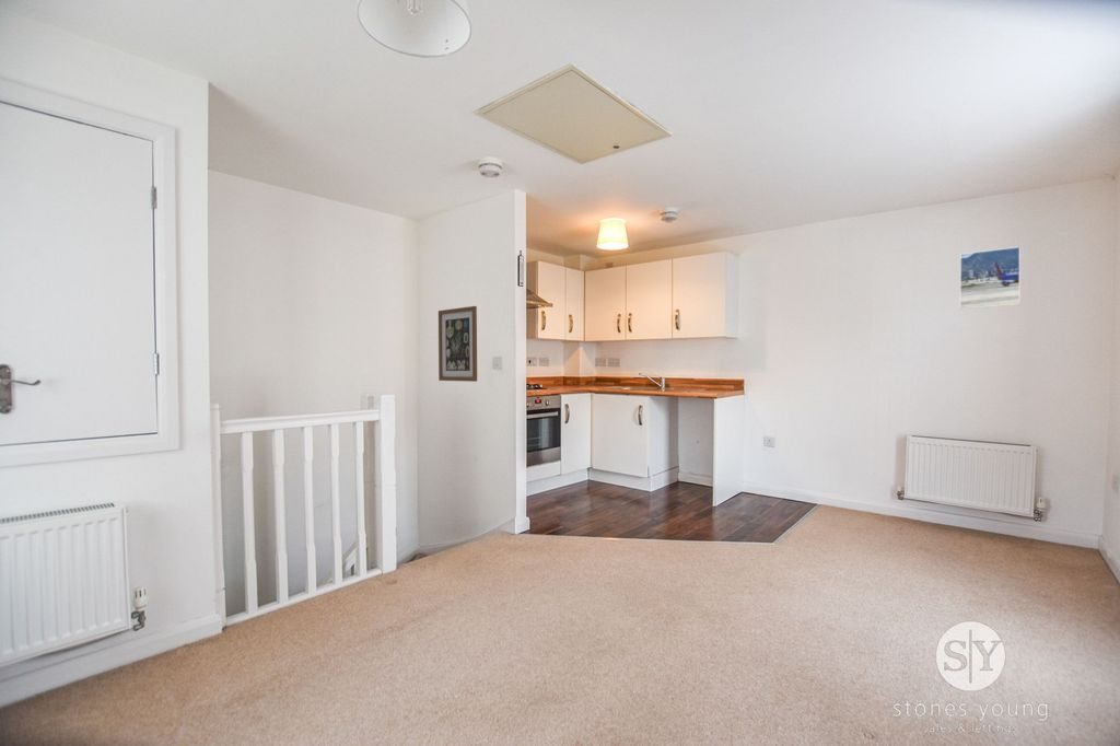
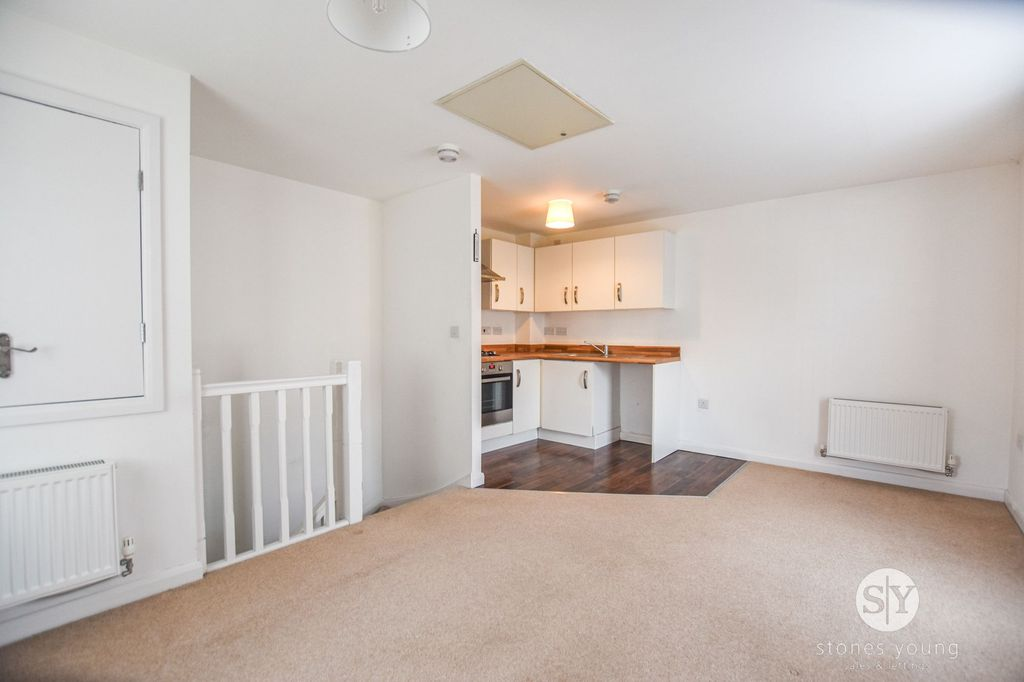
- wall art [438,305,478,383]
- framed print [959,246,1022,310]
